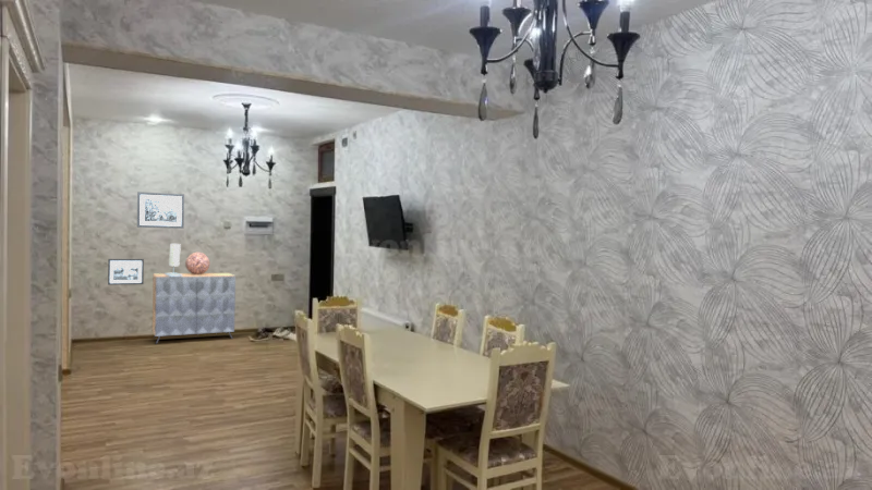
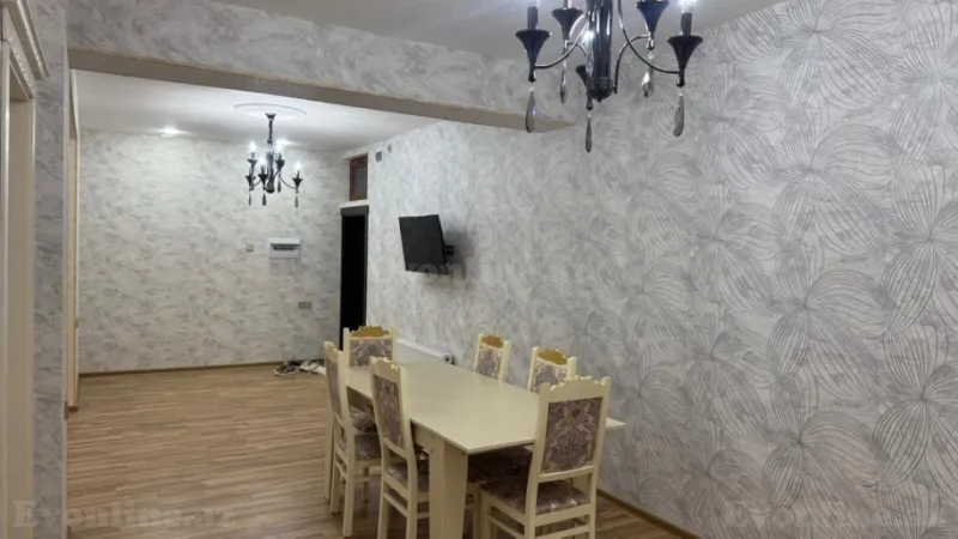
- dresser [152,272,237,345]
- table lamp [162,243,182,277]
- wall art [136,191,185,230]
- decorative sphere [184,252,210,274]
- picture frame [107,258,145,286]
